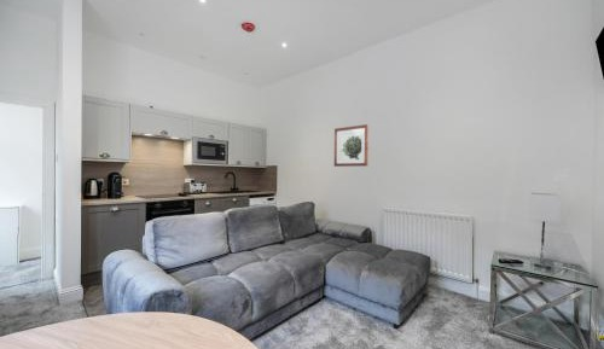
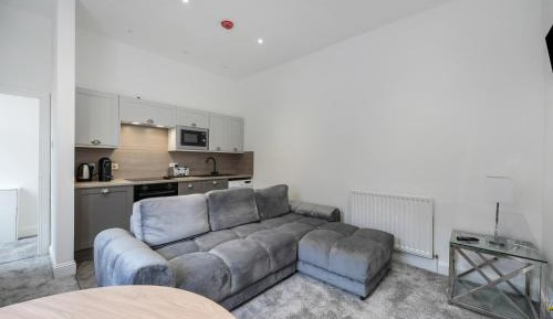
- wall art [333,123,370,168]
